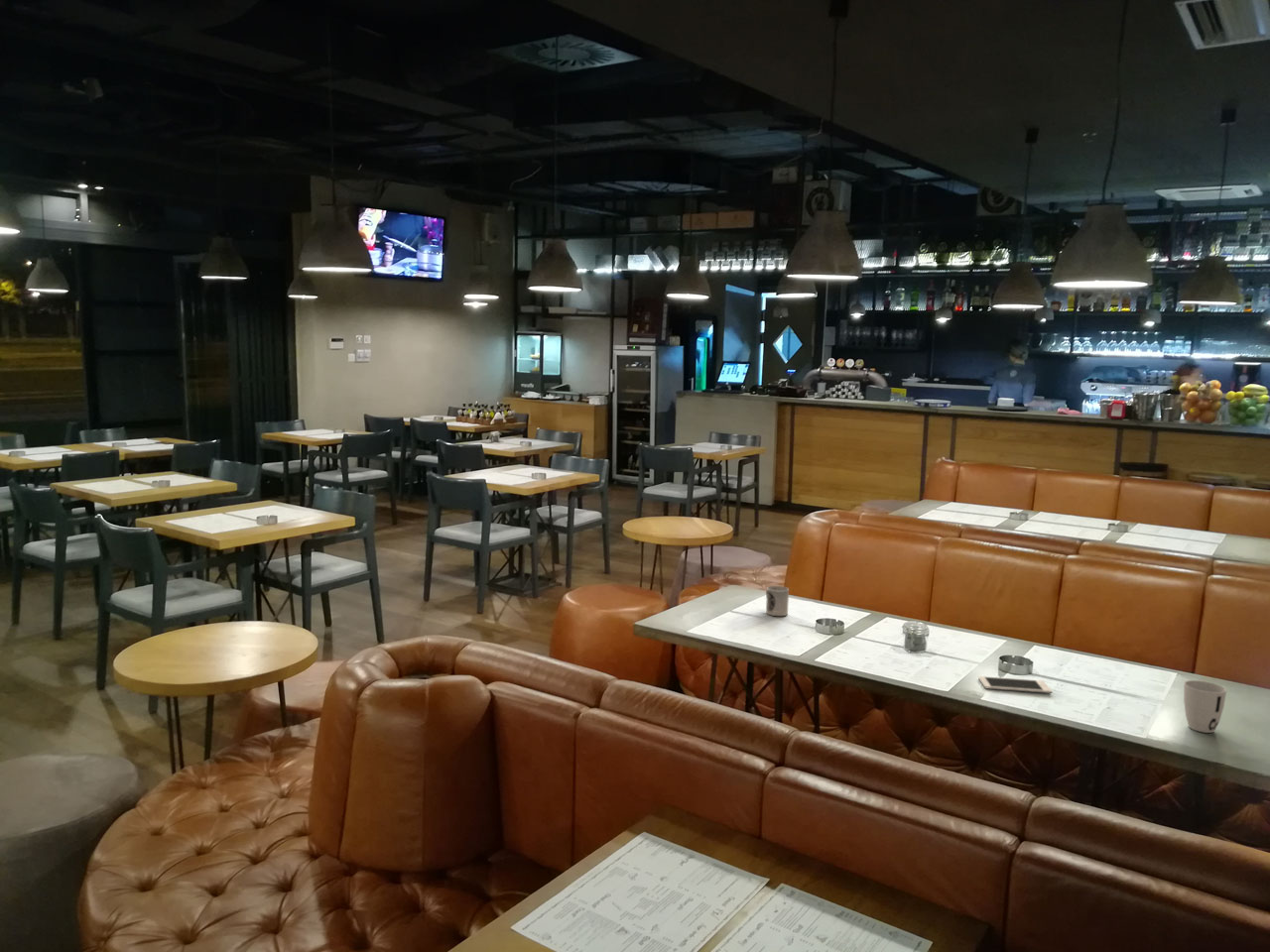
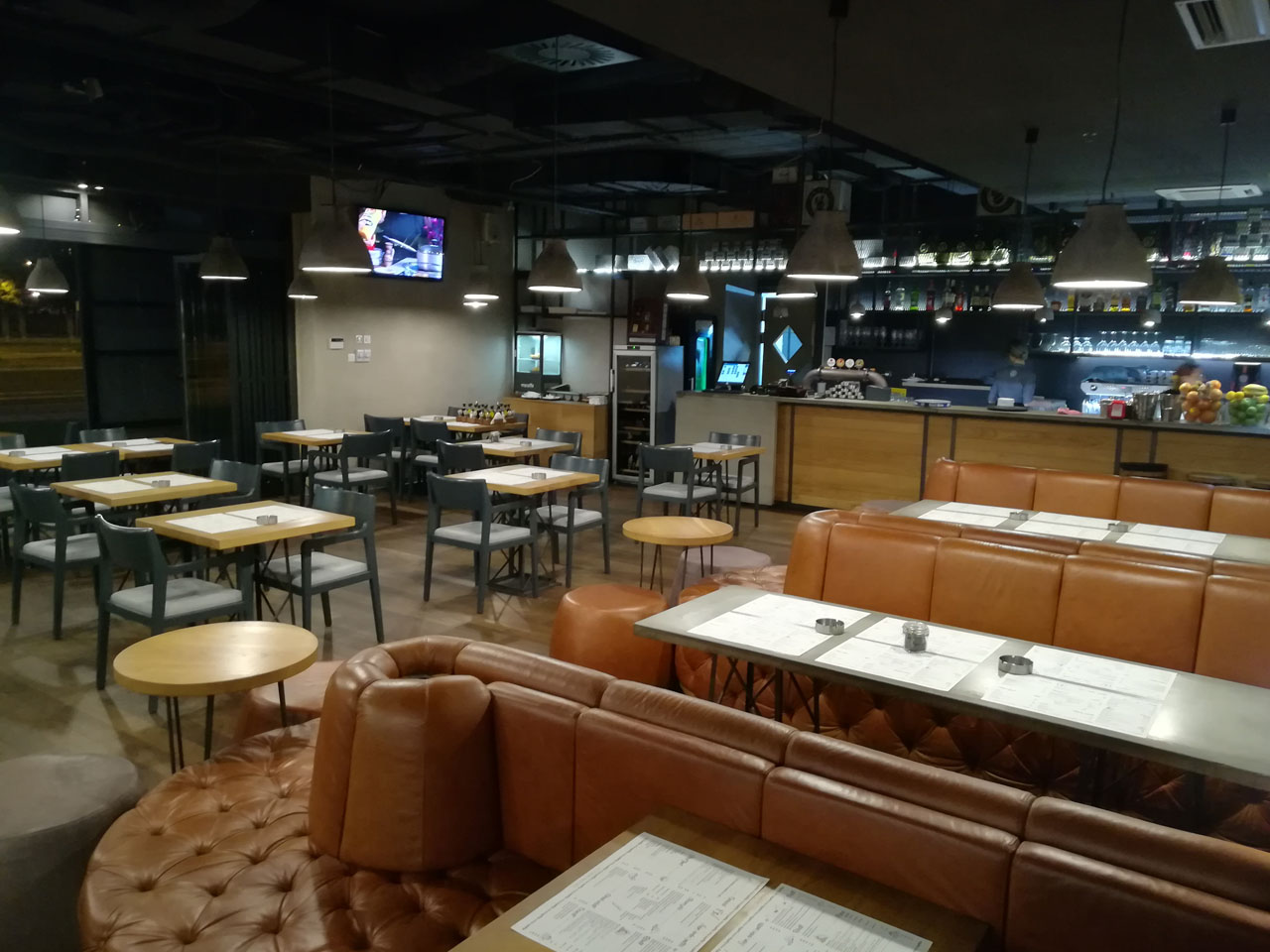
- cell phone [978,675,1053,694]
- cup [765,585,790,617]
- cup [1183,679,1227,734]
